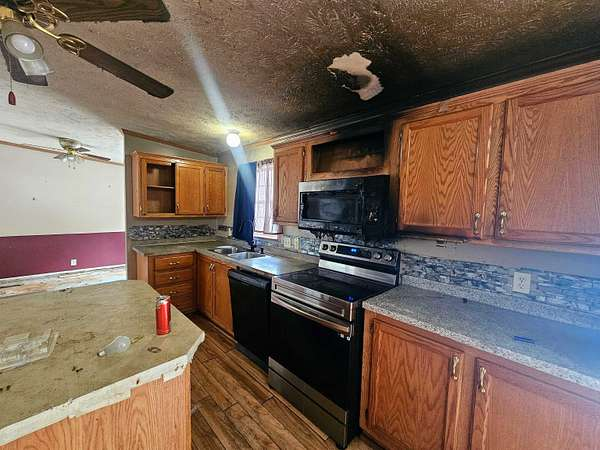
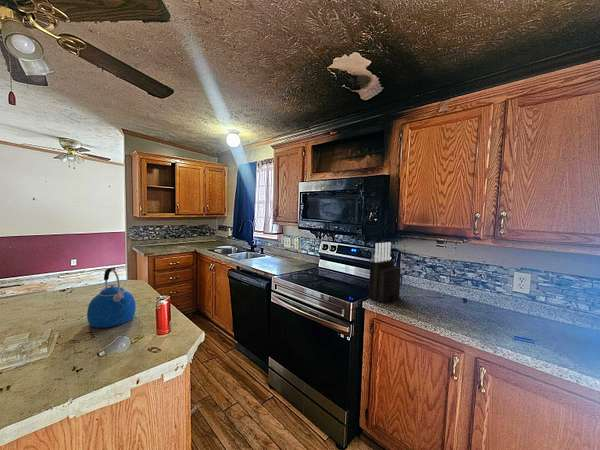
+ knife block [368,241,402,304]
+ kettle [86,267,137,329]
